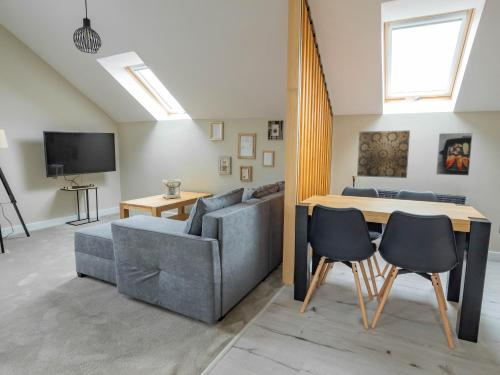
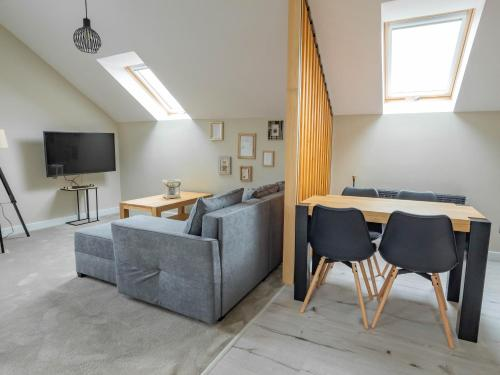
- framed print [435,132,474,177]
- wall art [356,129,411,179]
